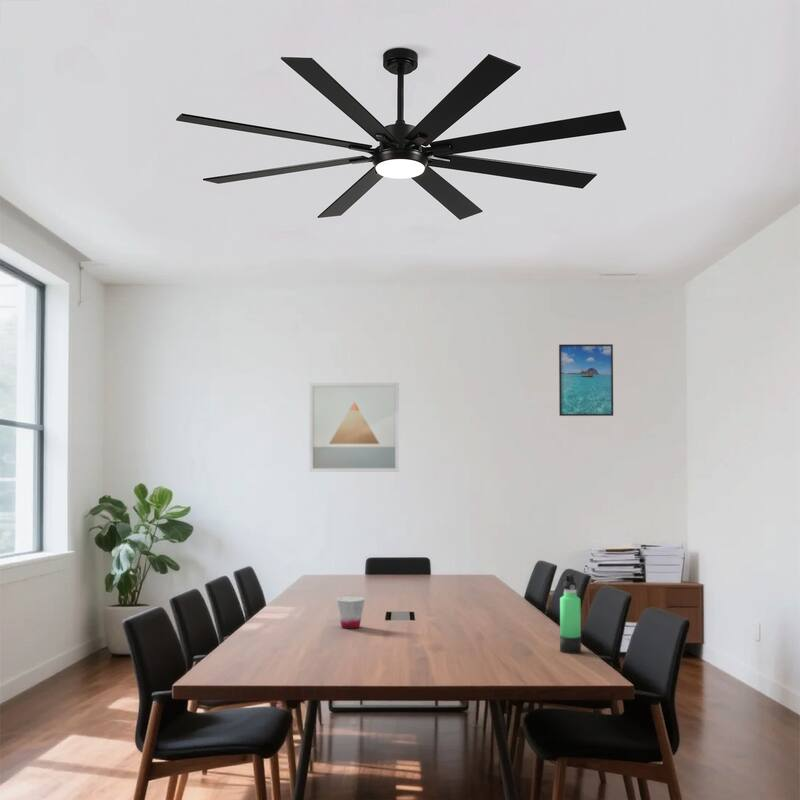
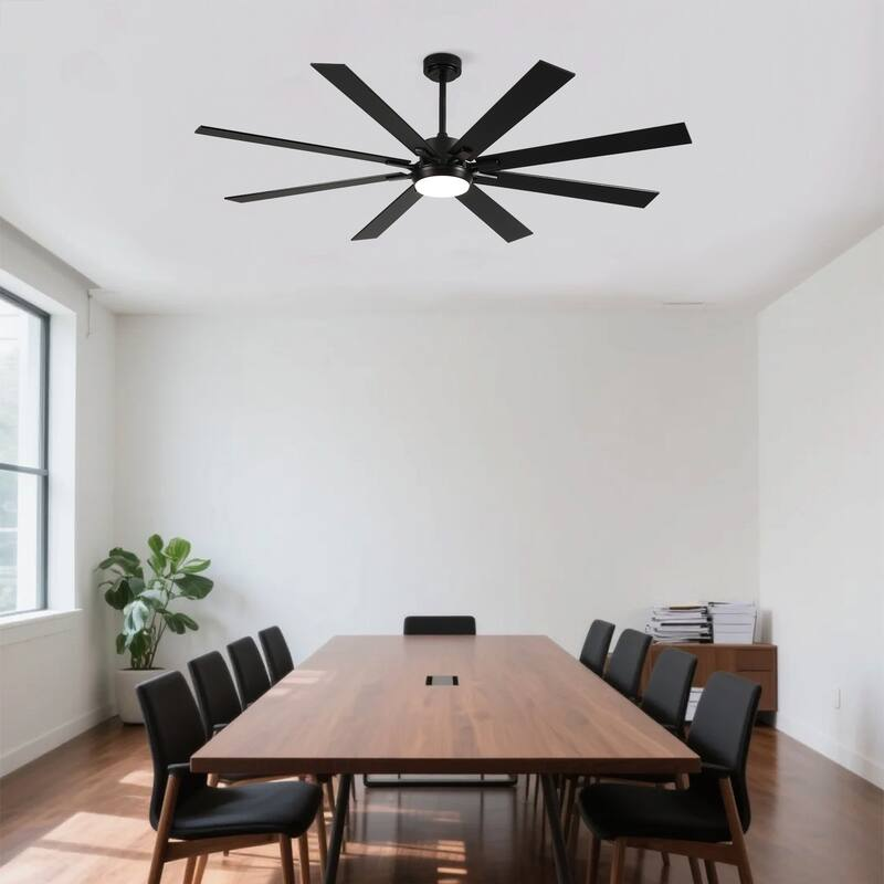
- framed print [558,343,614,417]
- thermos bottle [559,573,582,655]
- cup [335,595,366,630]
- wall art [308,382,400,473]
